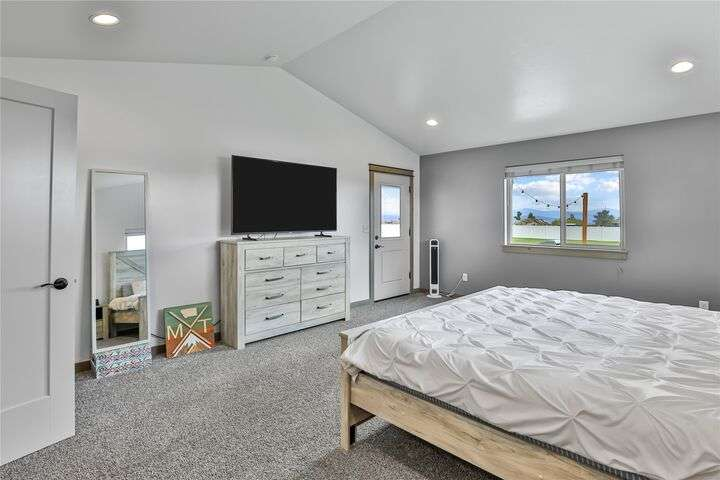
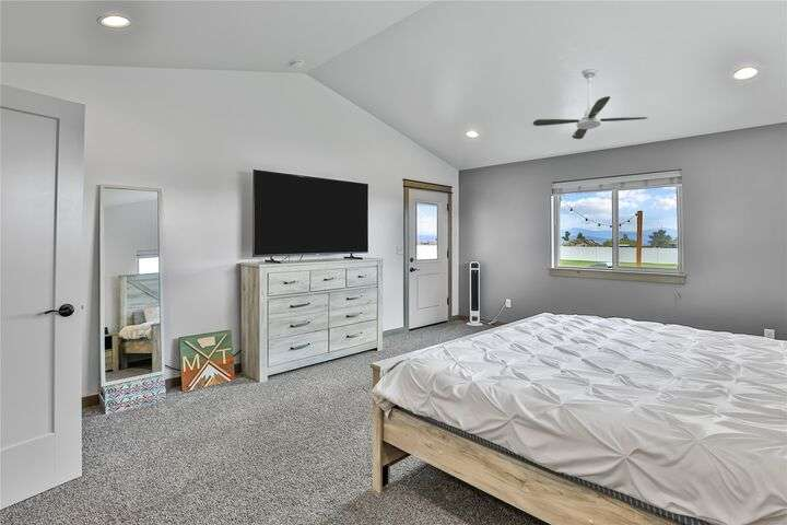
+ ceiling fan [532,67,649,140]
